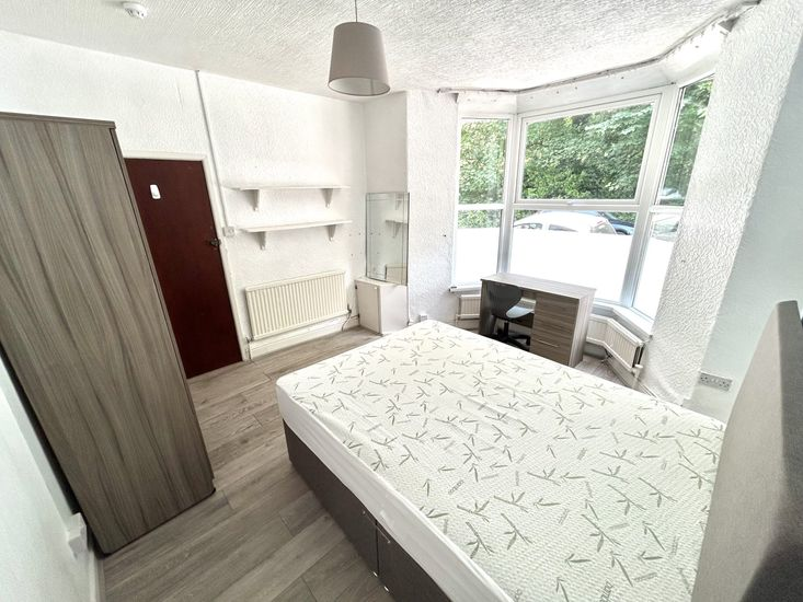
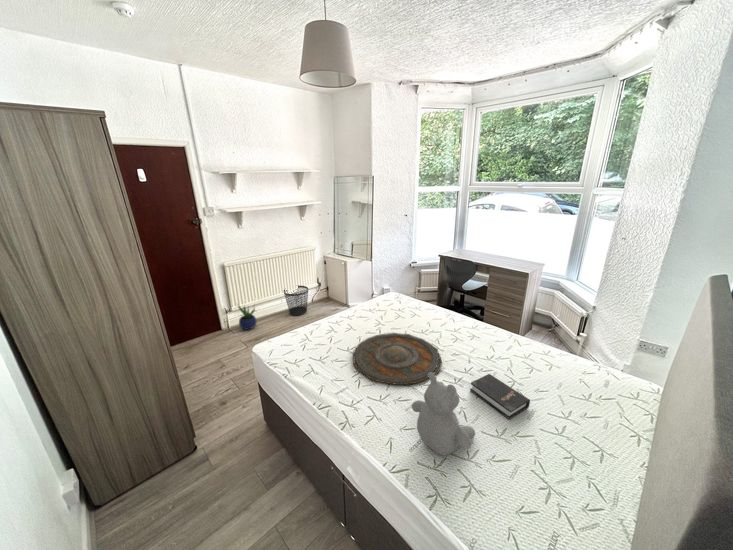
+ teddy bear [411,373,476,457]
+ tray [352,332,443,386]
+ hardback book [469,373,531,421]
+ potted plant [236,303,257,331]
+ wastebasket [283,285,309,317]
